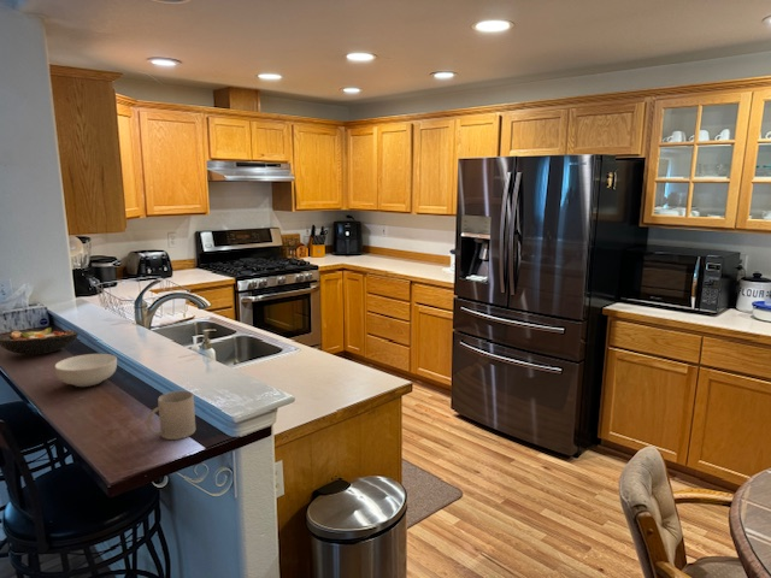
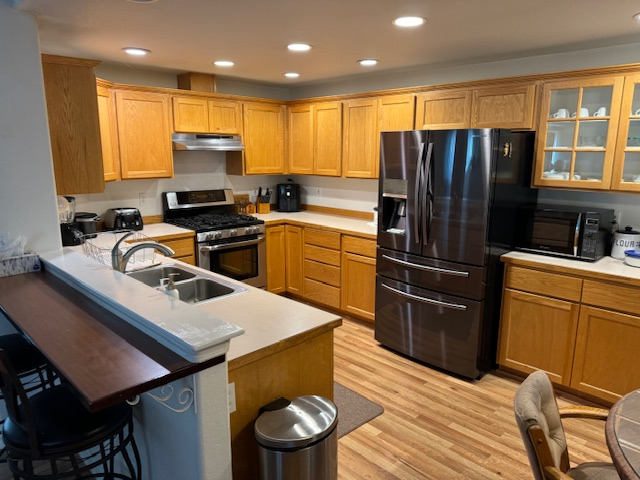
- mug [145,390,196,441]
- cereal bowl [54,353,118,388]
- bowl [0,326,80,355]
